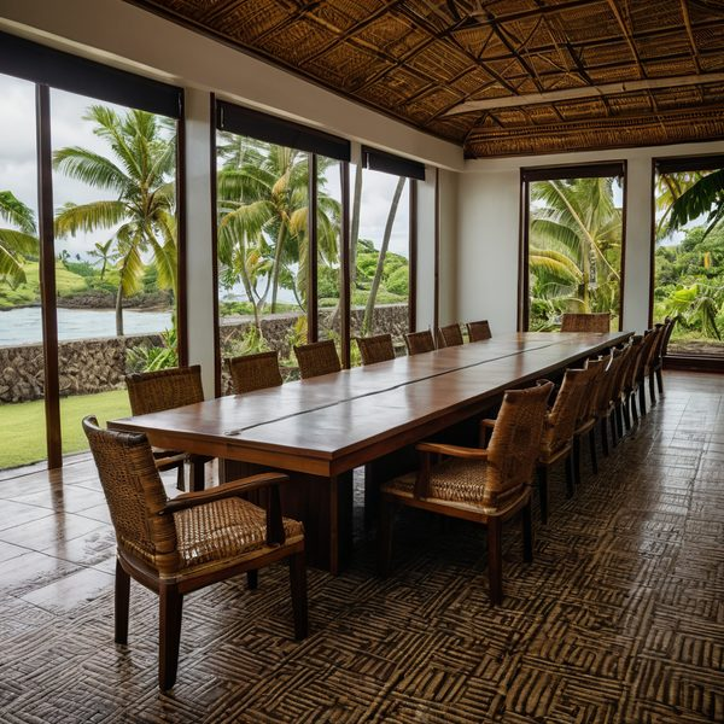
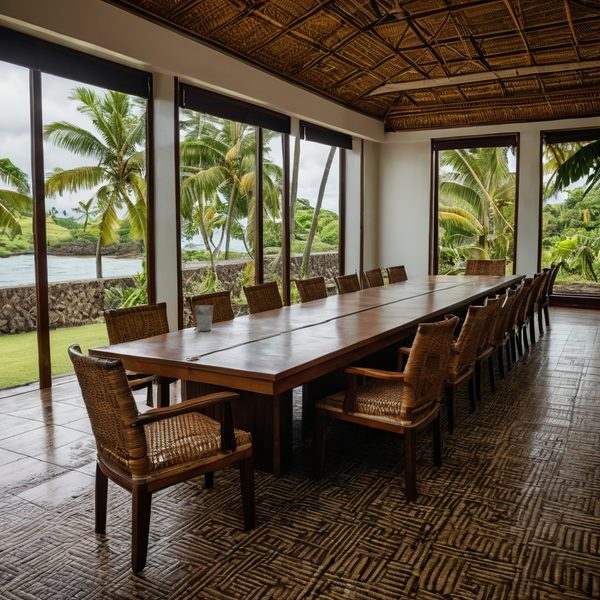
+ cup [194,304,214,332]
